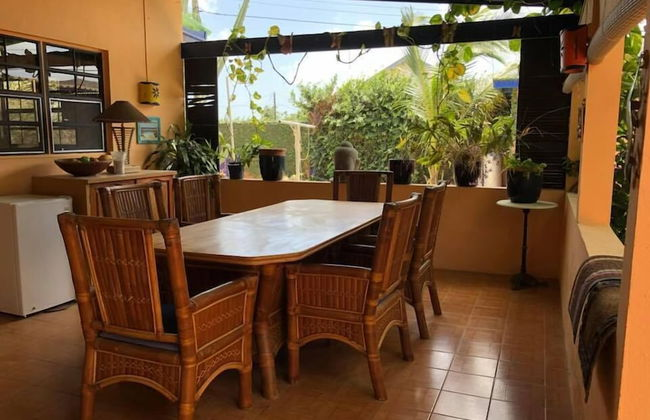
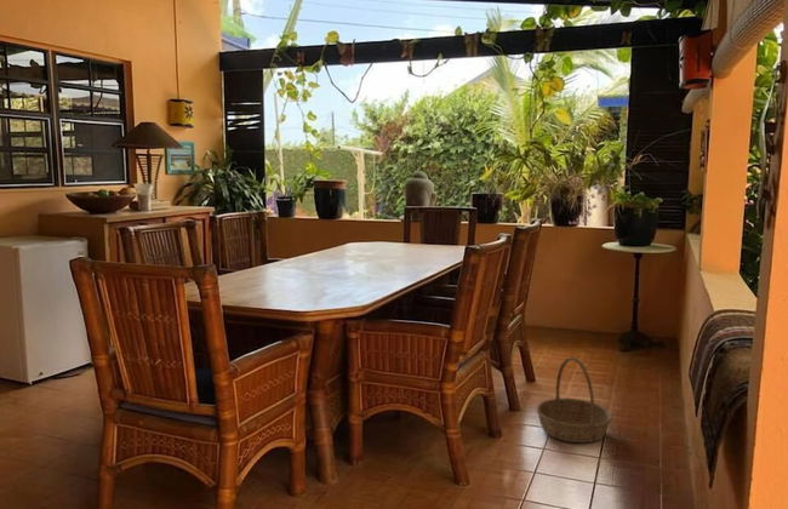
+ basket [535,356,613,444]
